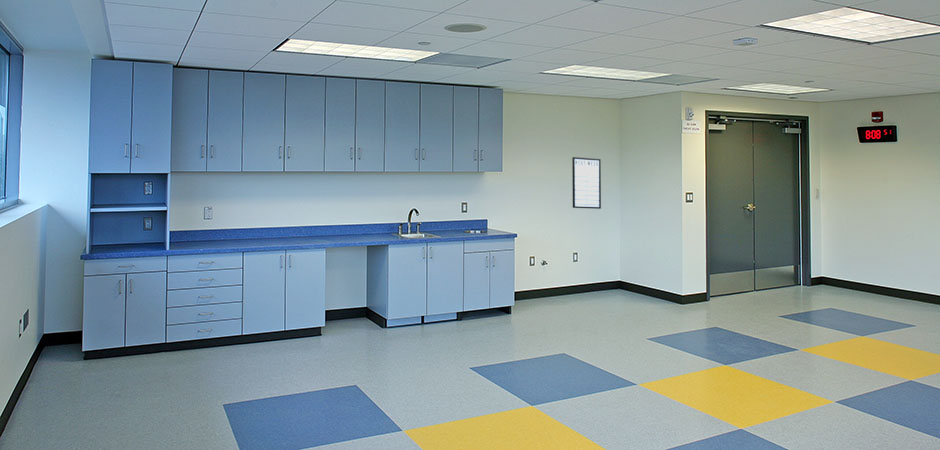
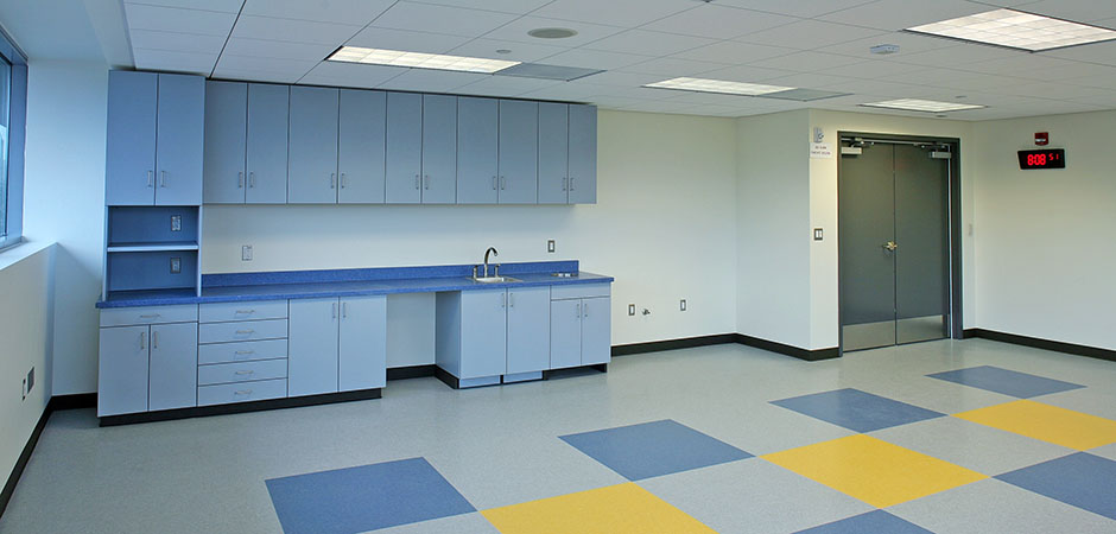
- writing board [571,156,602,210]
